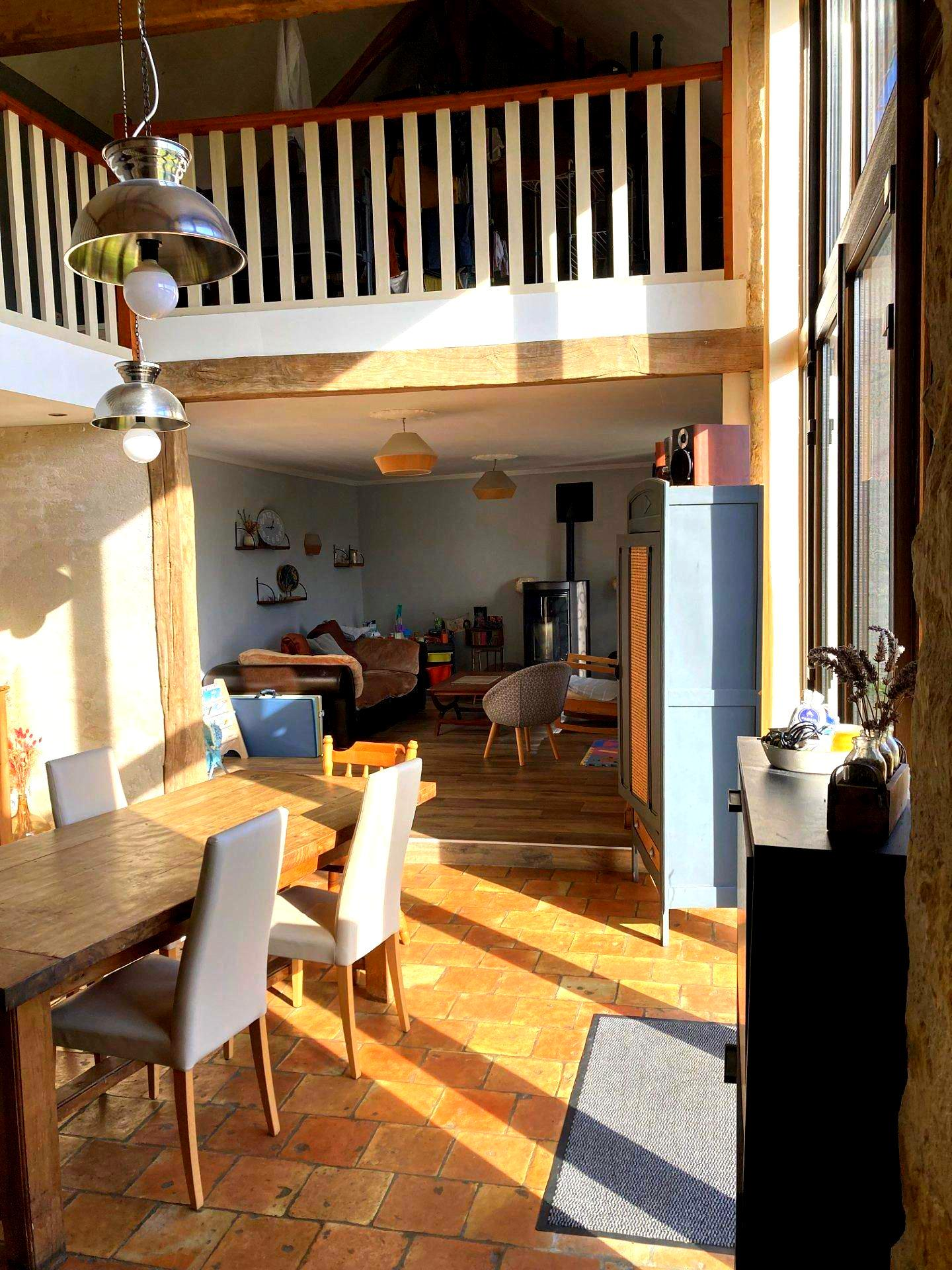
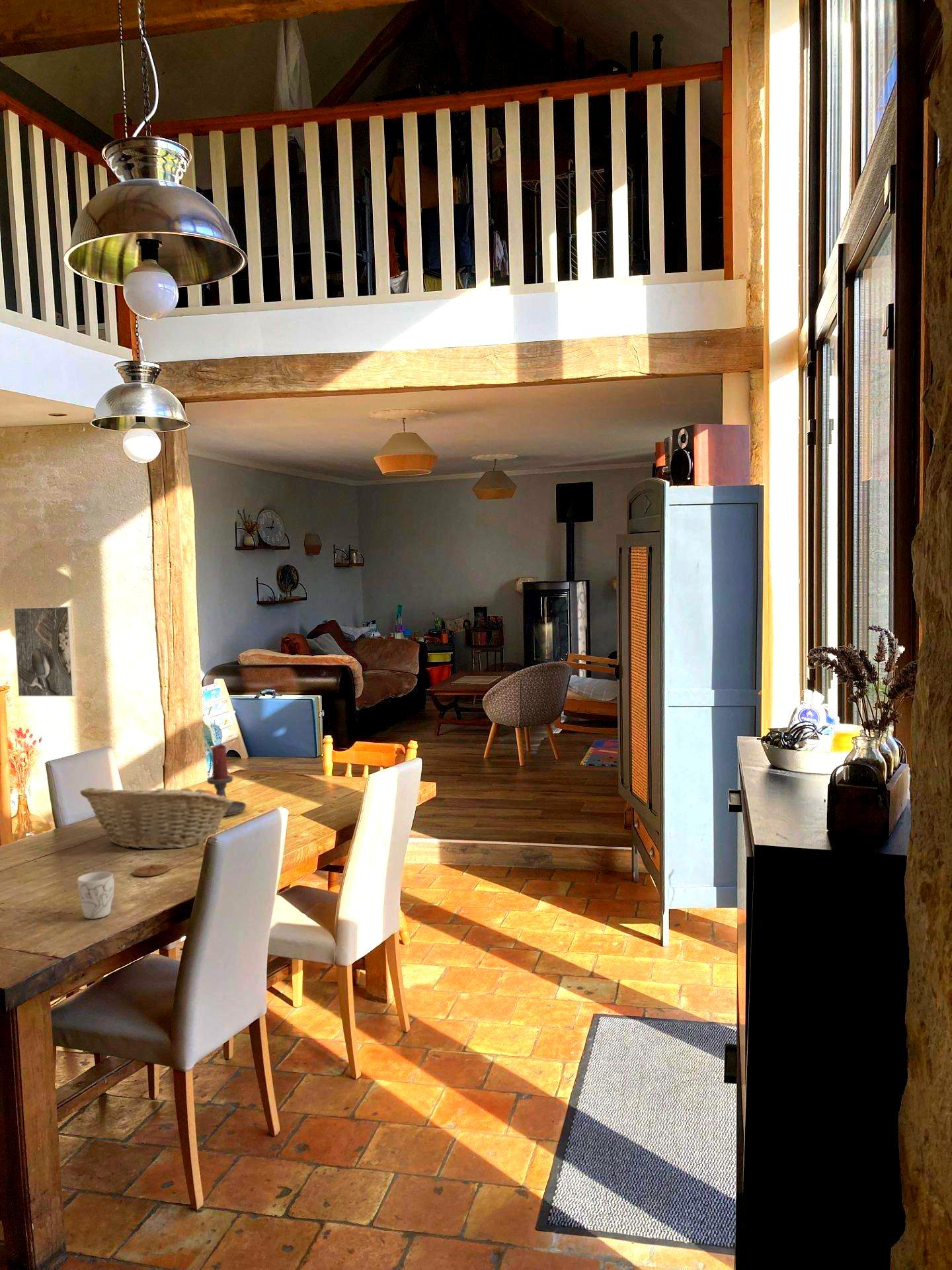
+ fruit basket [79,781,234,850]
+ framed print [13,606,77,697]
+ mug [77,871,115,919]
+ coaster [132,863,169,877]
+ candle holder [206,743,247,817]
